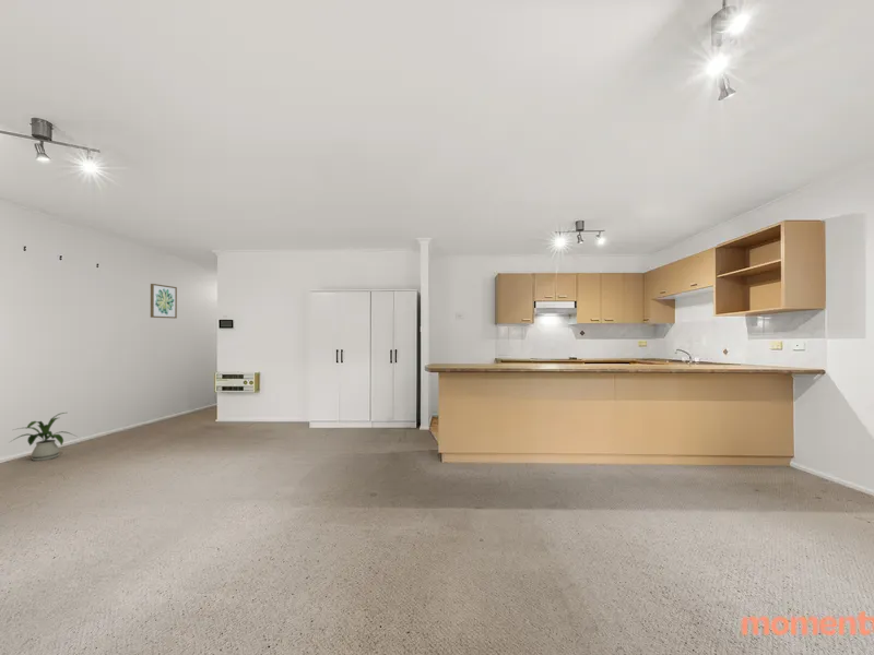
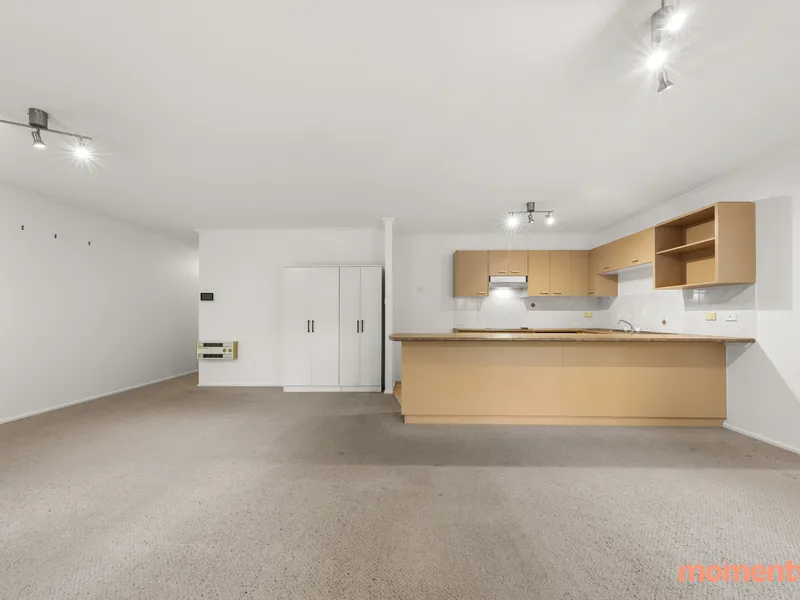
- house plant [9,412,78,462]
- wall art [150,283,178,320]
